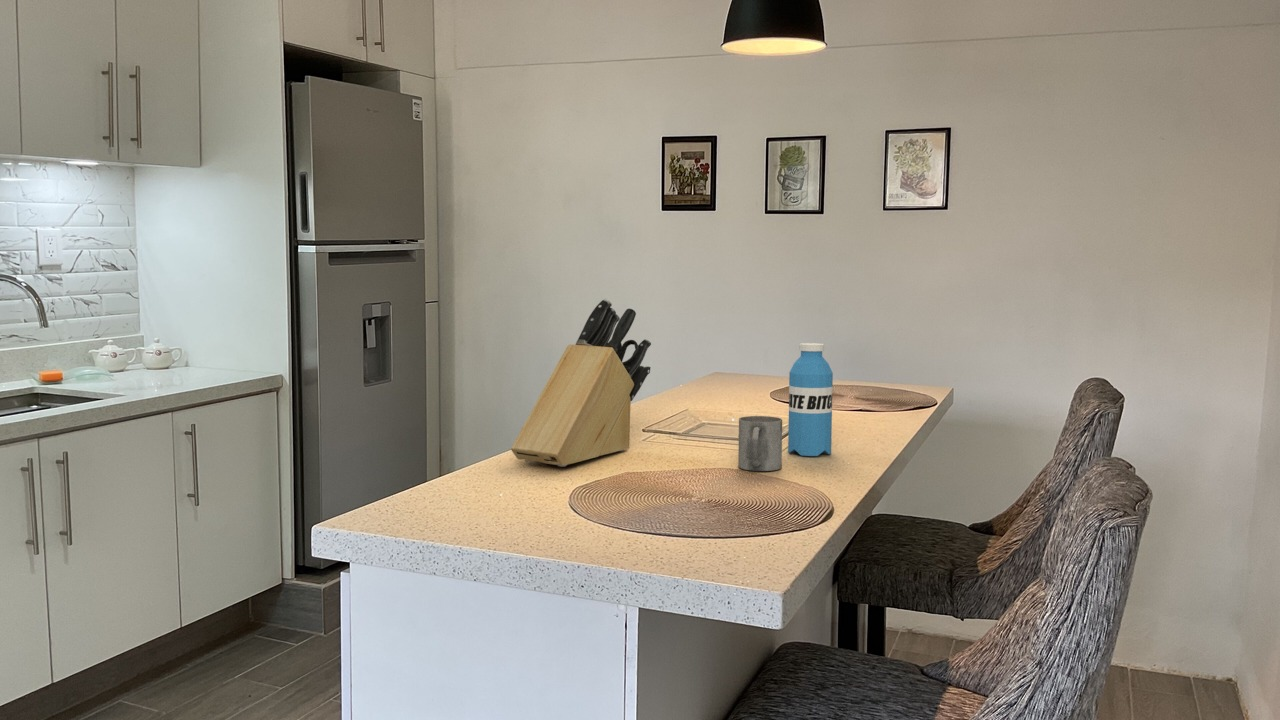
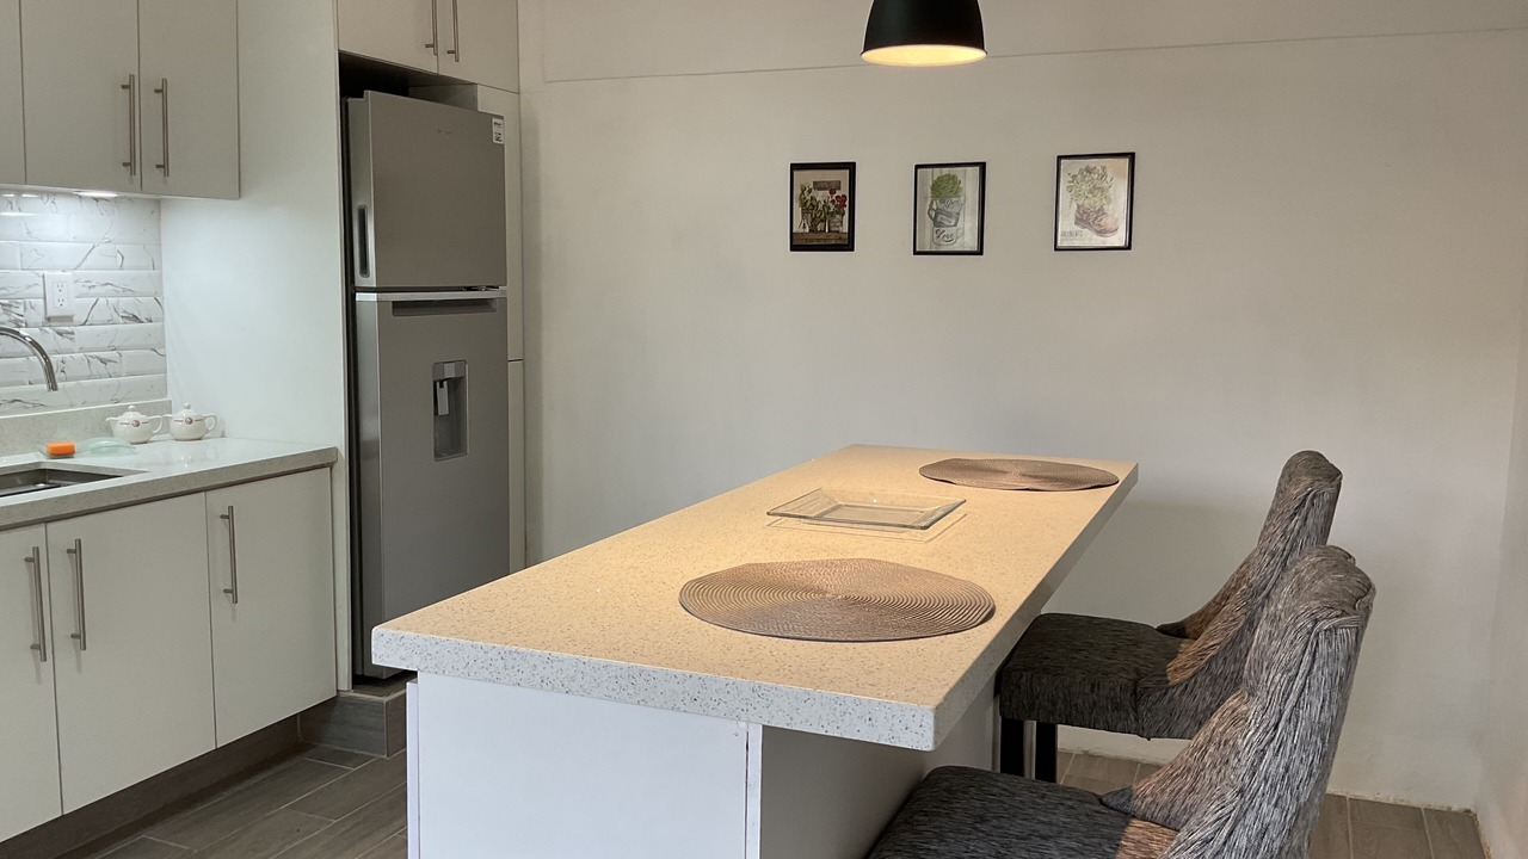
- water bottle [787,342,834,457]
- knife block [510,298,652,468]
- mug [737,415,783,472]
